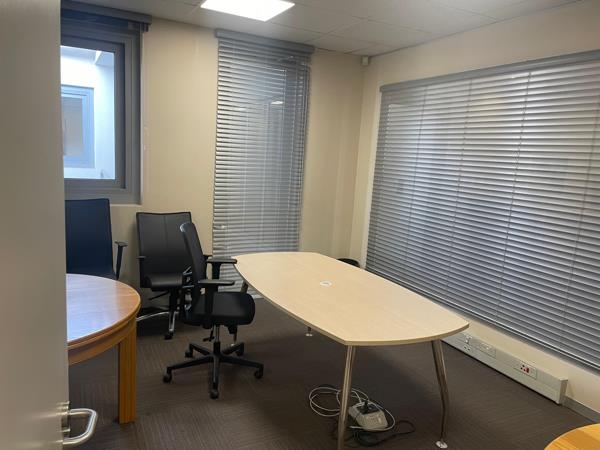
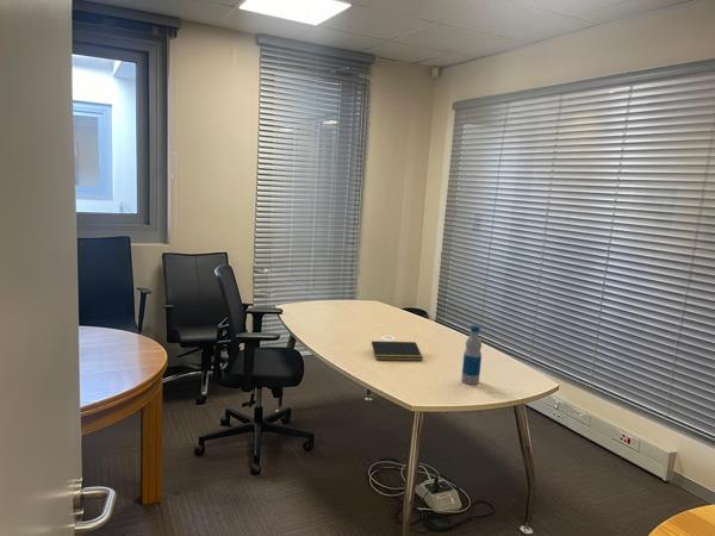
+ bottle [460,324,483,386]
+ notepad [368,339,424,362]
